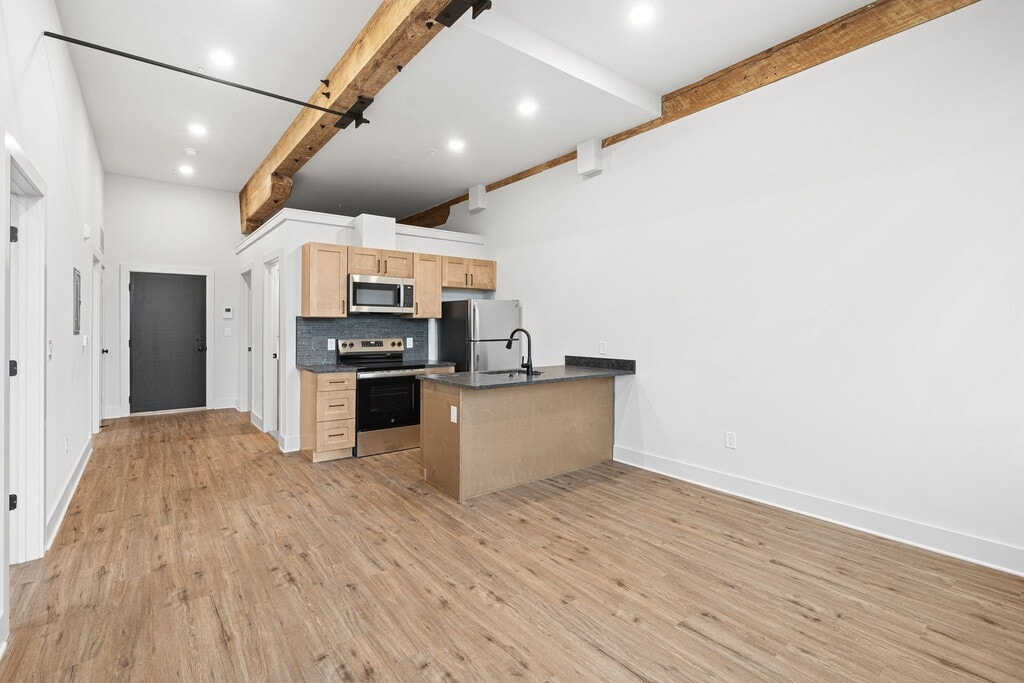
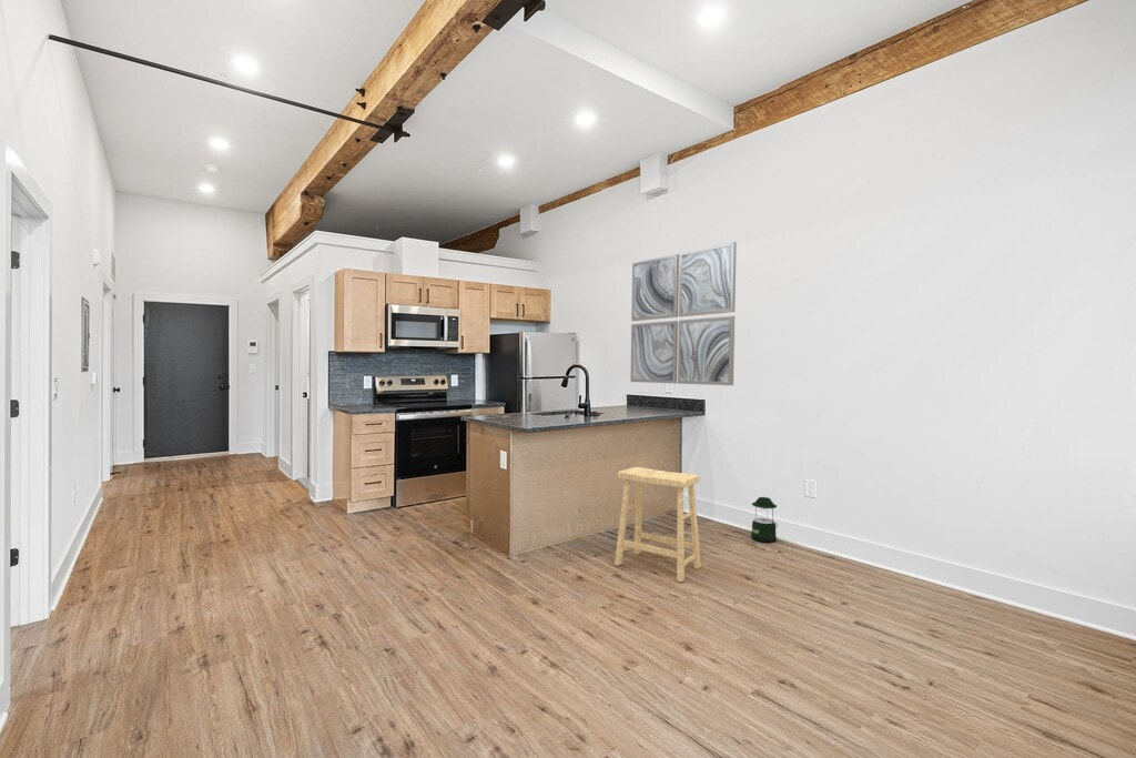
+ lantern [750,496,779,544]
+ wall art [629,241,738,386]
+ stool [613,466,702,584]
